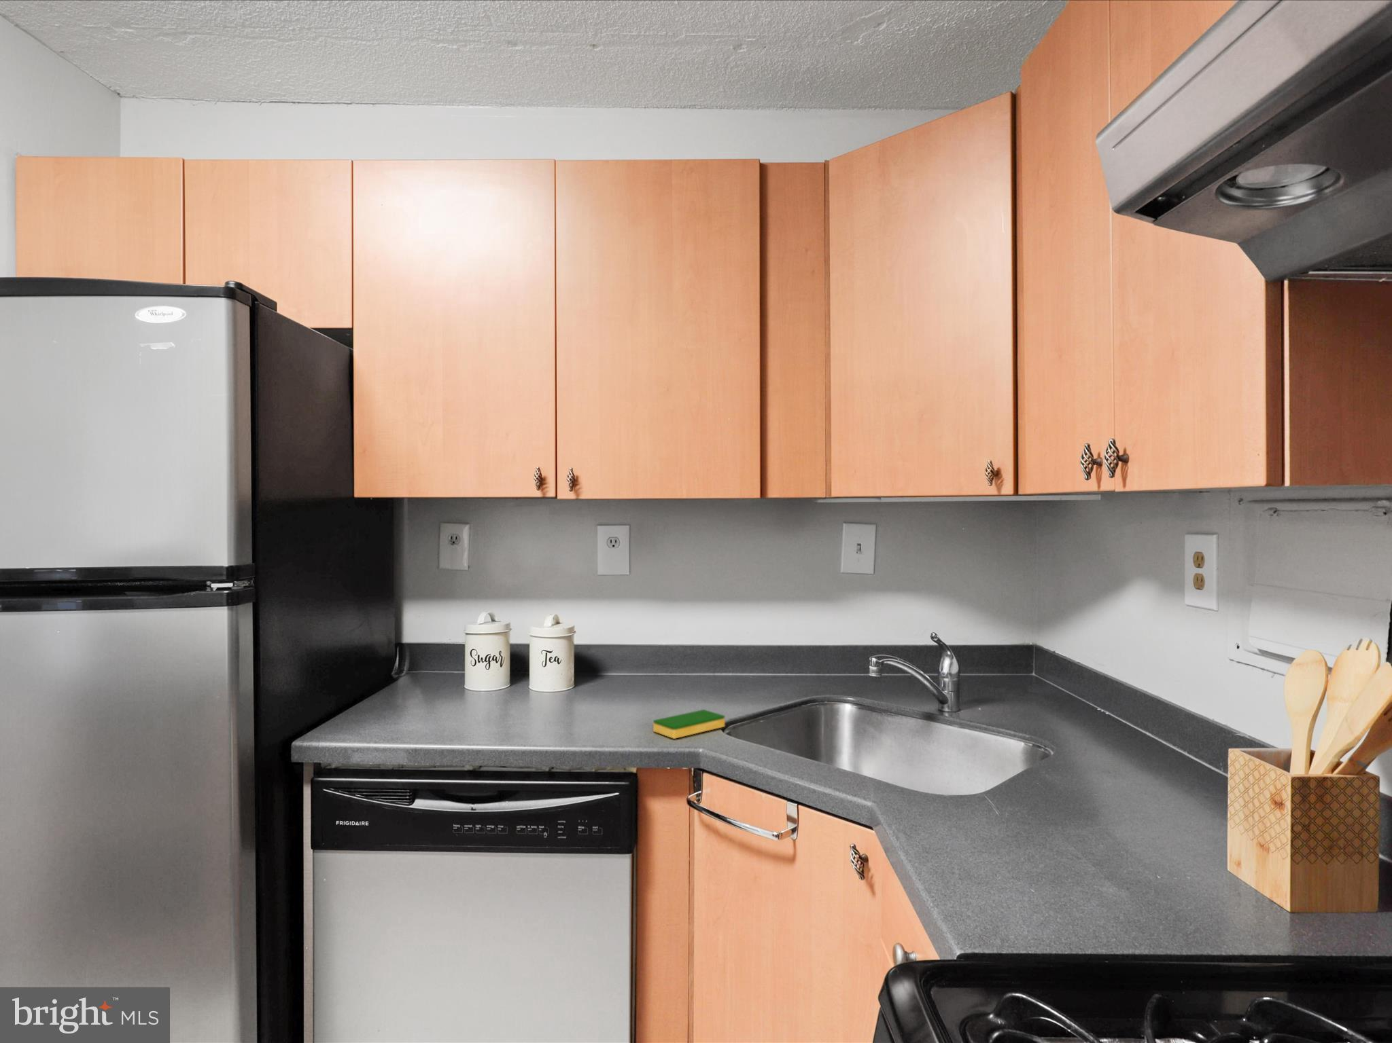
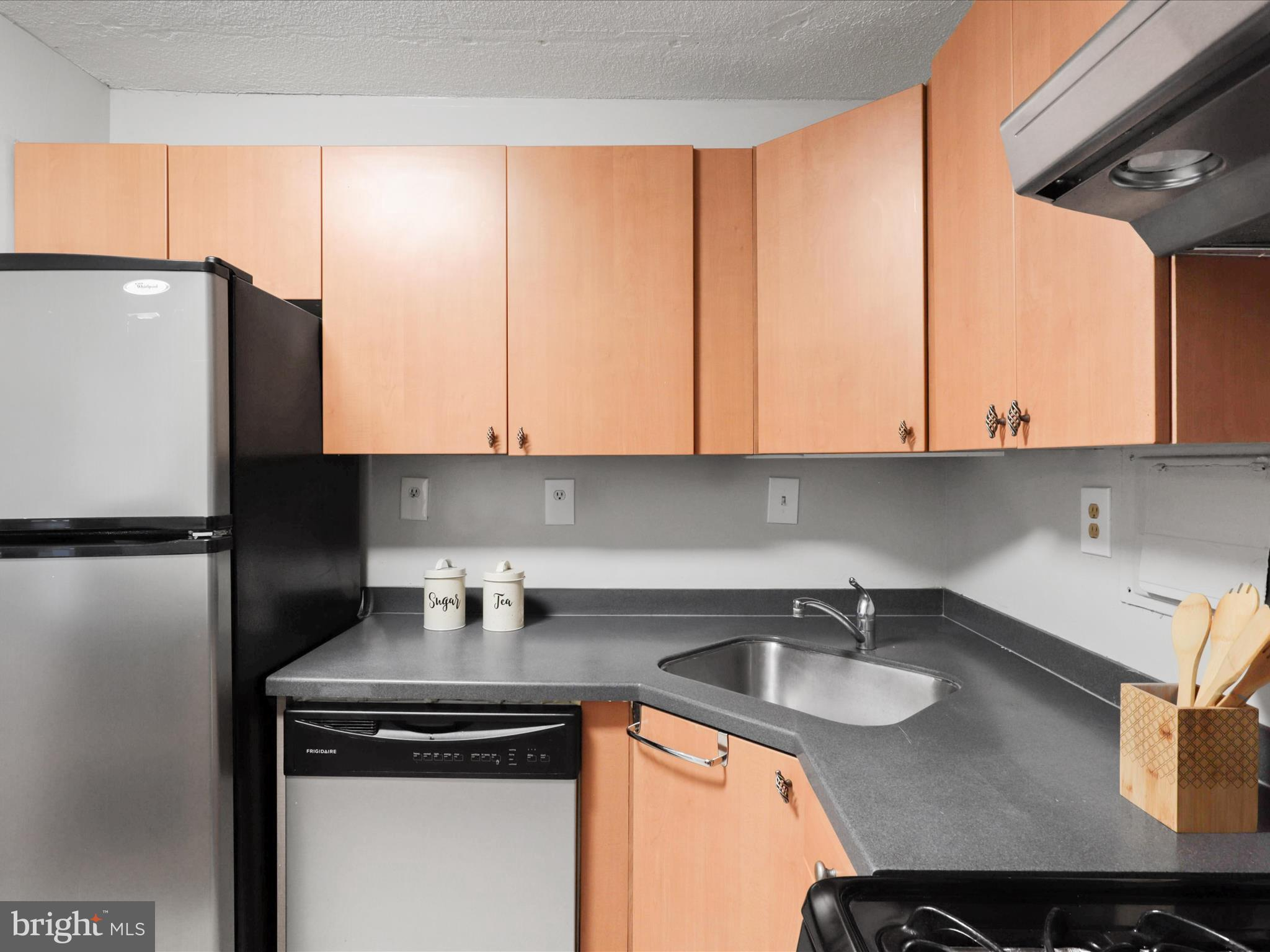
- dish sponge [652,709,726,740]
